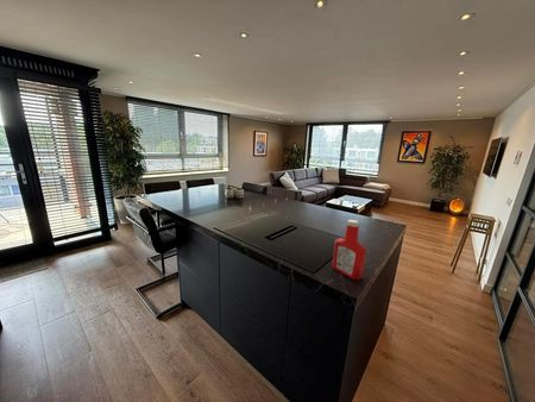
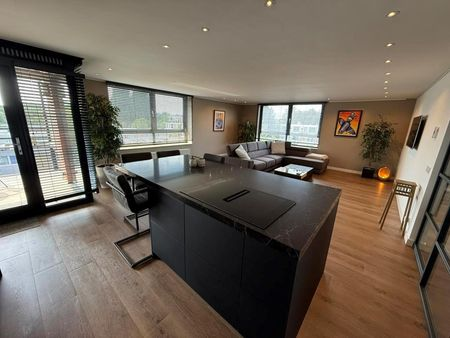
- soap bottle [332,219,367,281]
